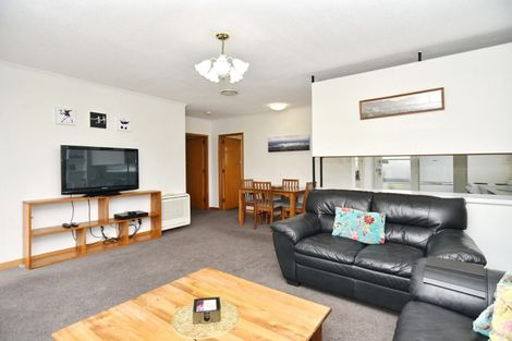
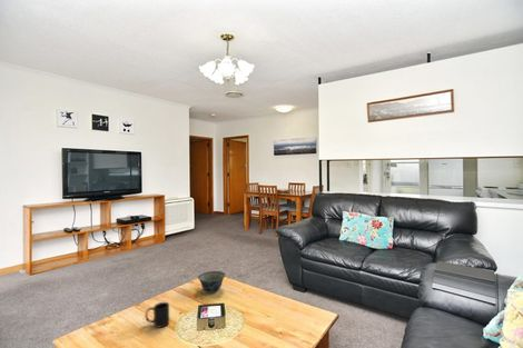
+ mug [145,301,170,329]
+ bowl [197,270,226,295]
